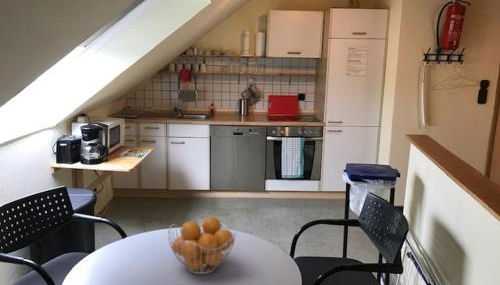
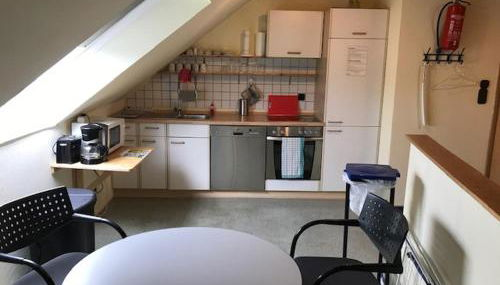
- fruit basket [167,216,237,275]
